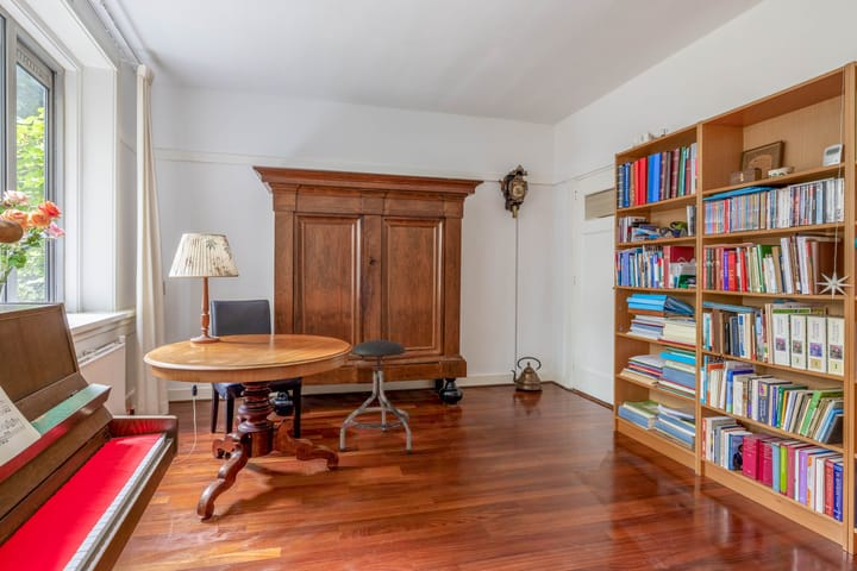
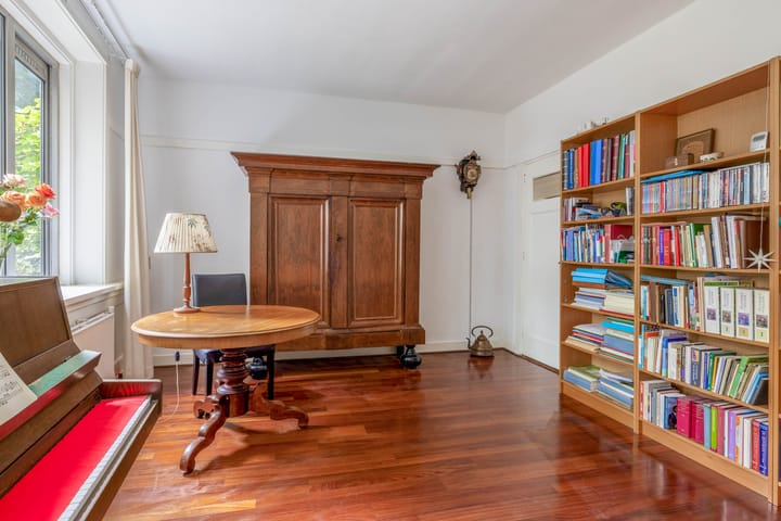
- stool [339,339,413,454]
